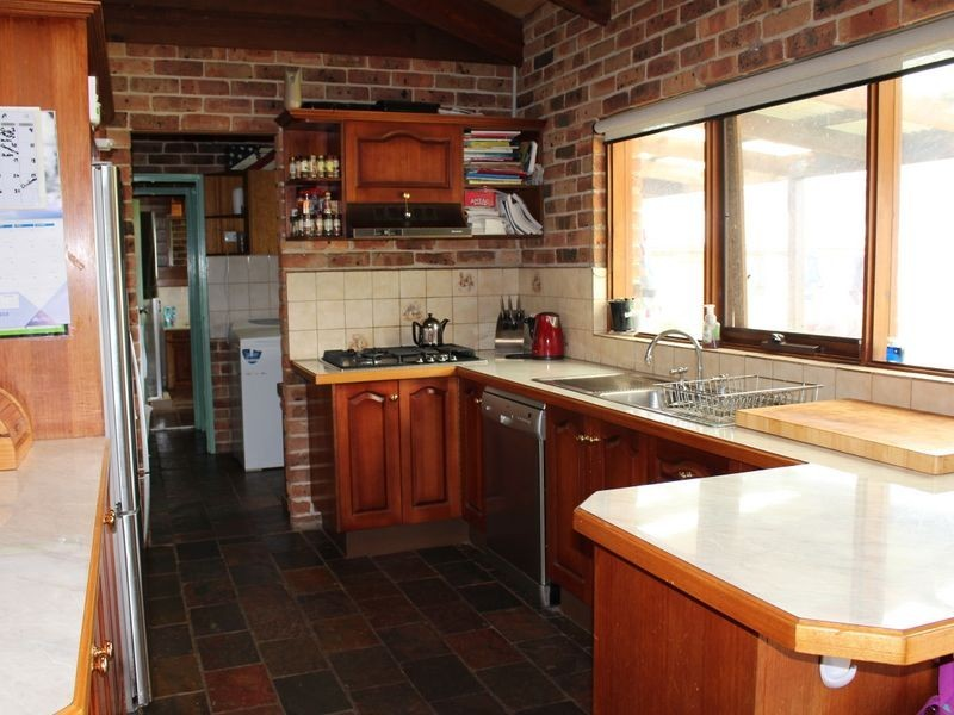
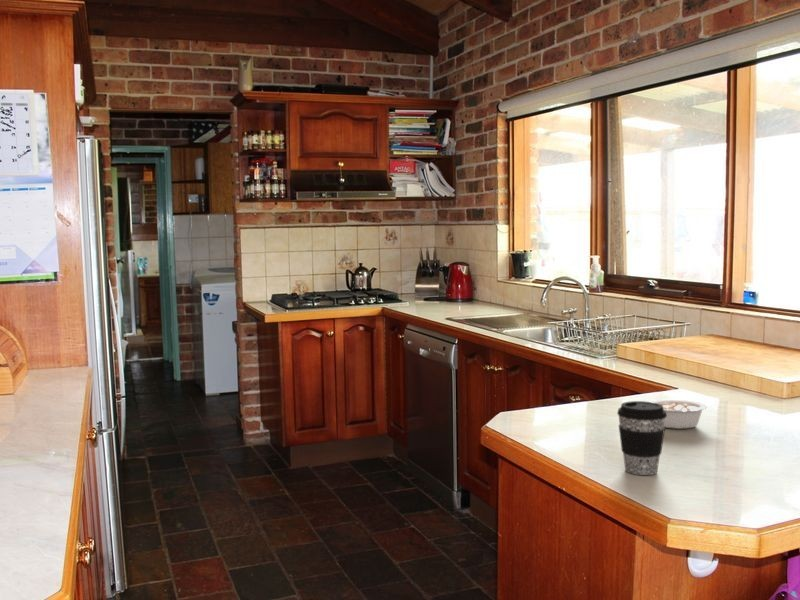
+ legume [650,399,720,430]
+ coffee cup [616,400,667,476]
